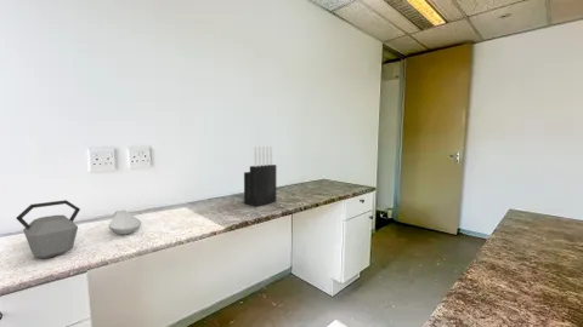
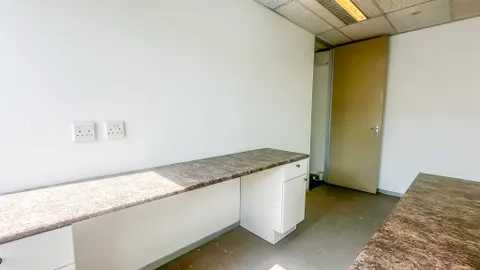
- kettle [15,199,81,259]
- spoon rest [108,210,142,236]
- knife block [243,145,277,207]
